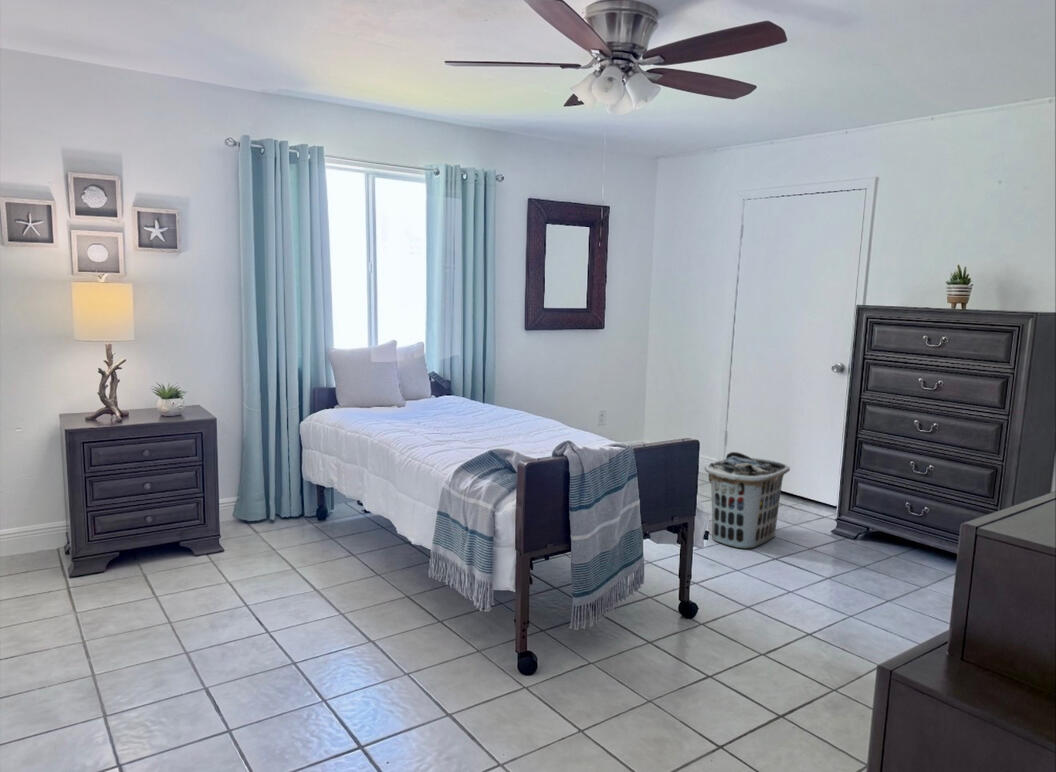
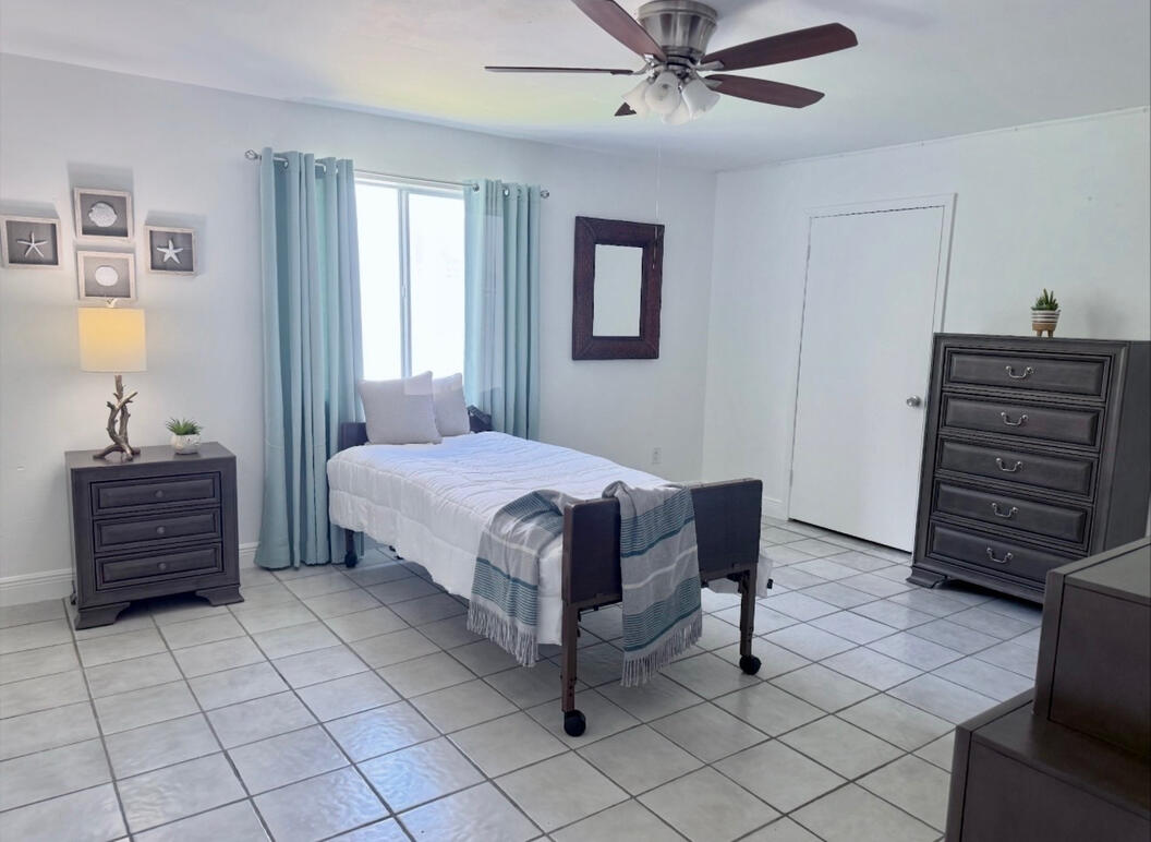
- clothes hamper [703,451,791,550]
